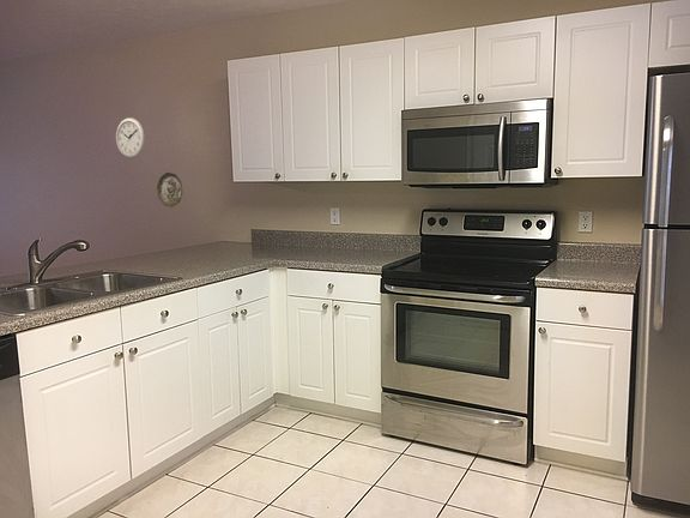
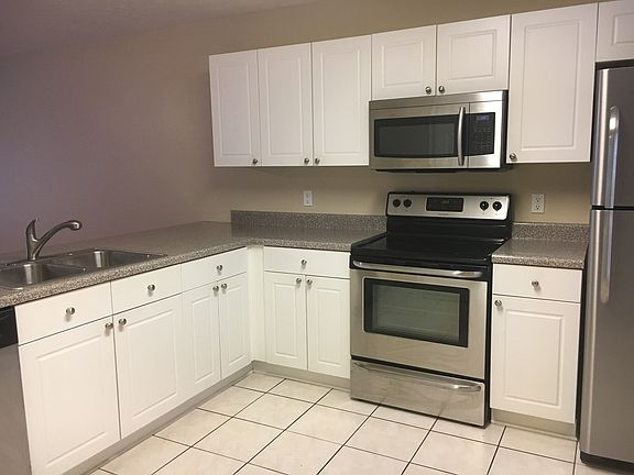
- decorative plate [156,171,183,207]
- wall clock [115,116,146,159]
